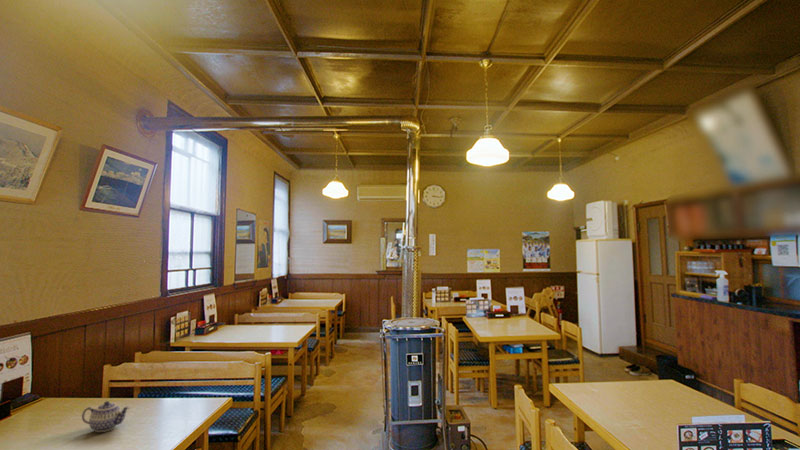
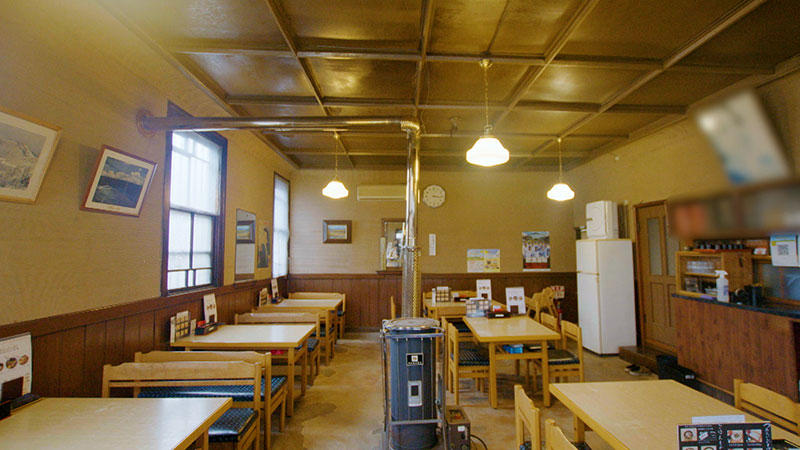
- teapot [81,400,131,433]
